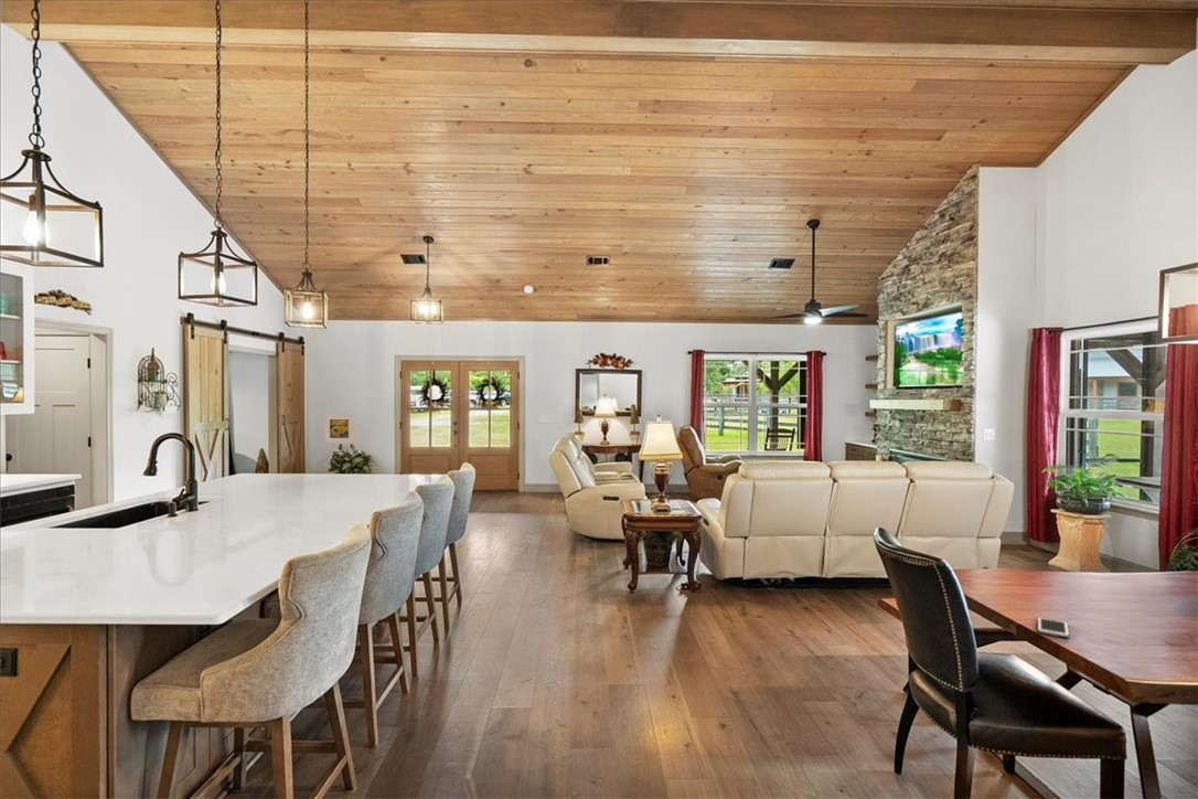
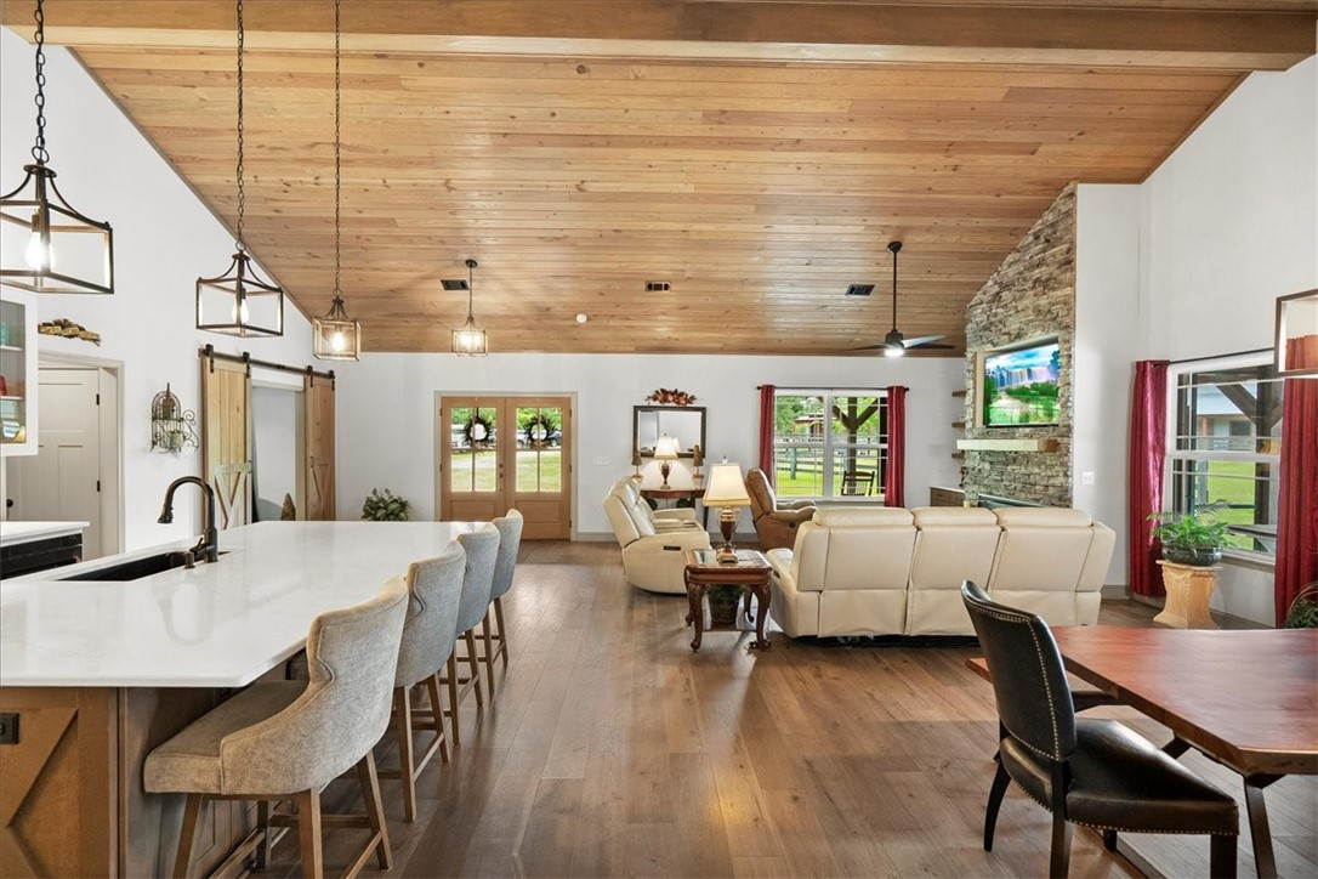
- cell phone [1037,616,1070,639]
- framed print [324,414,355,444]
